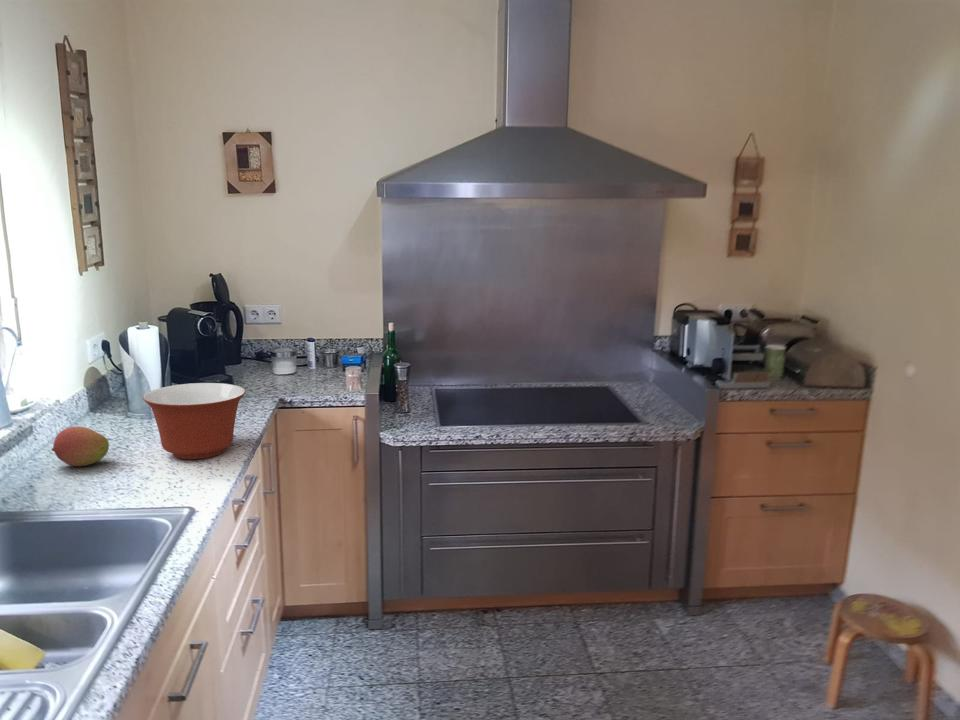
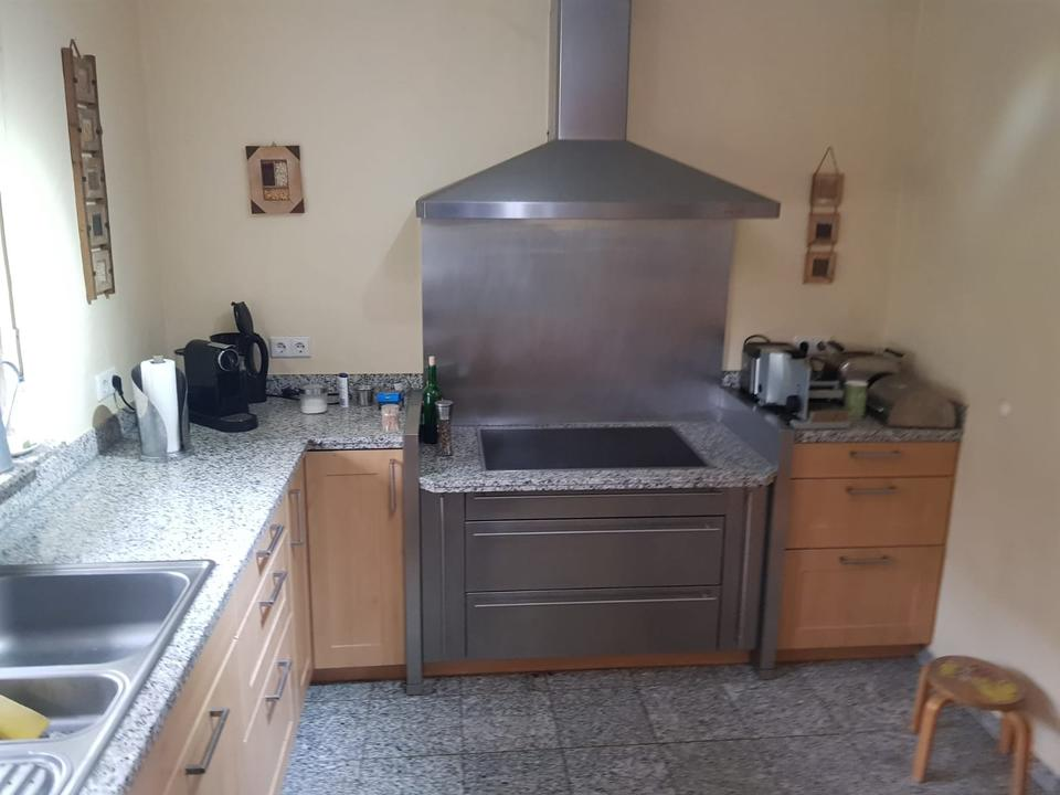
- fruit [50,425,110,467]
- mixing bowl [142,382,246,460]
